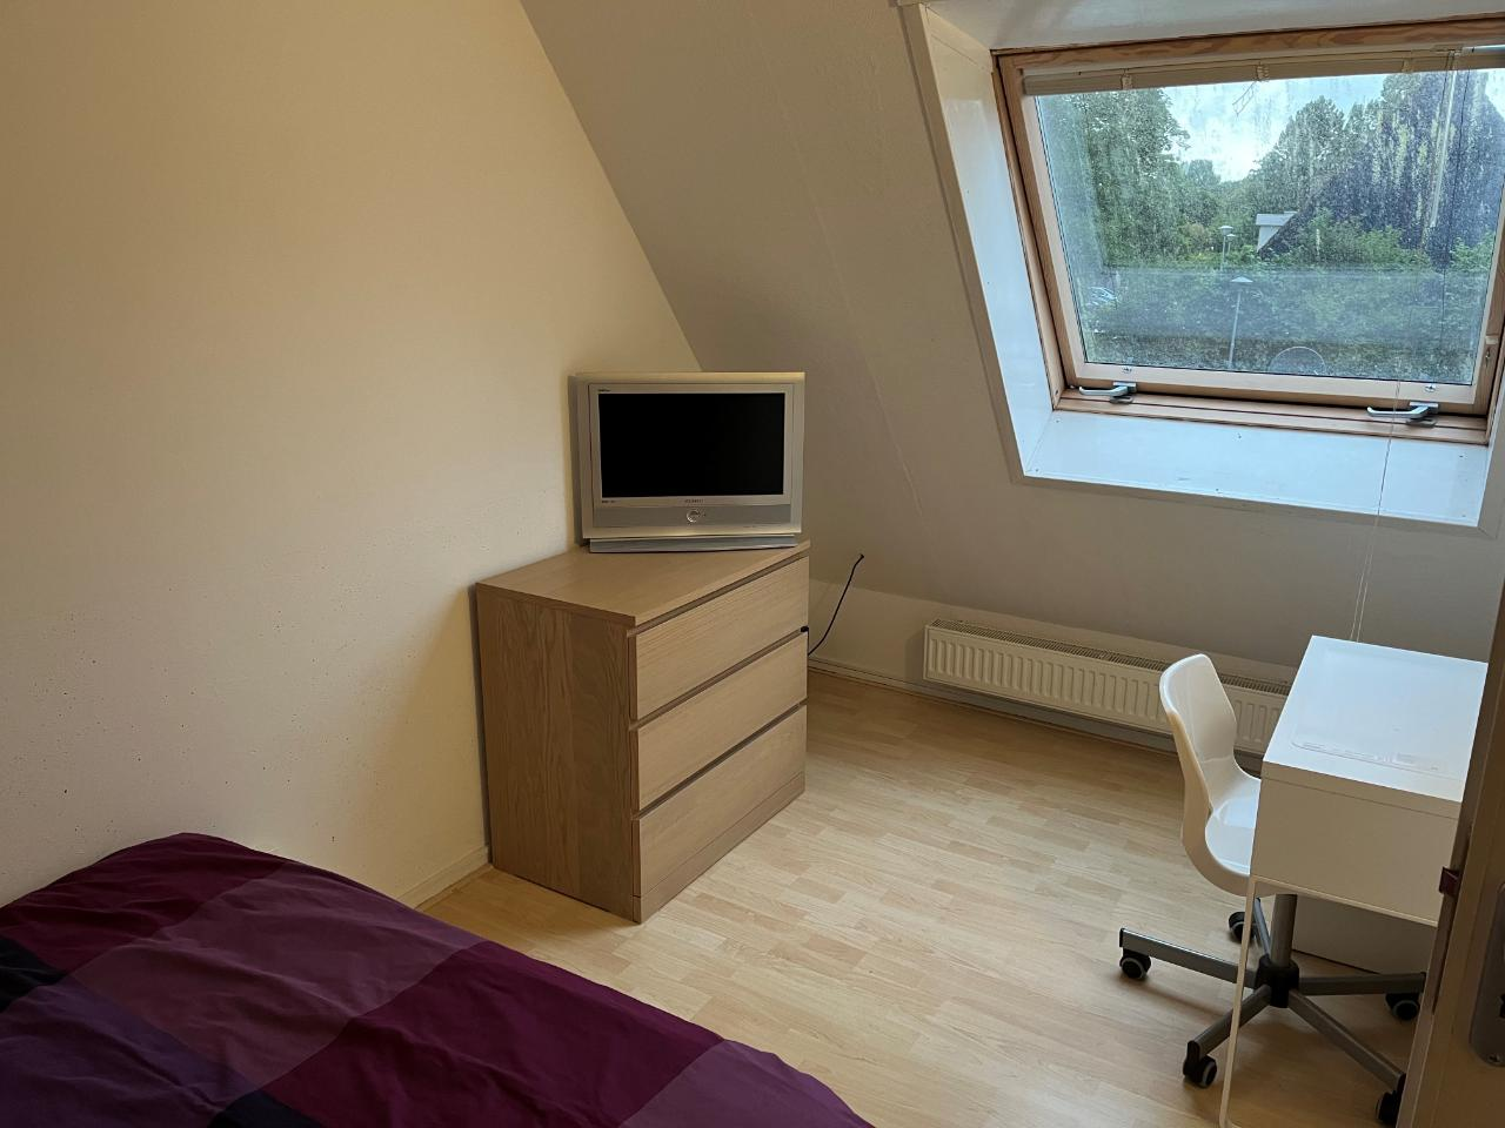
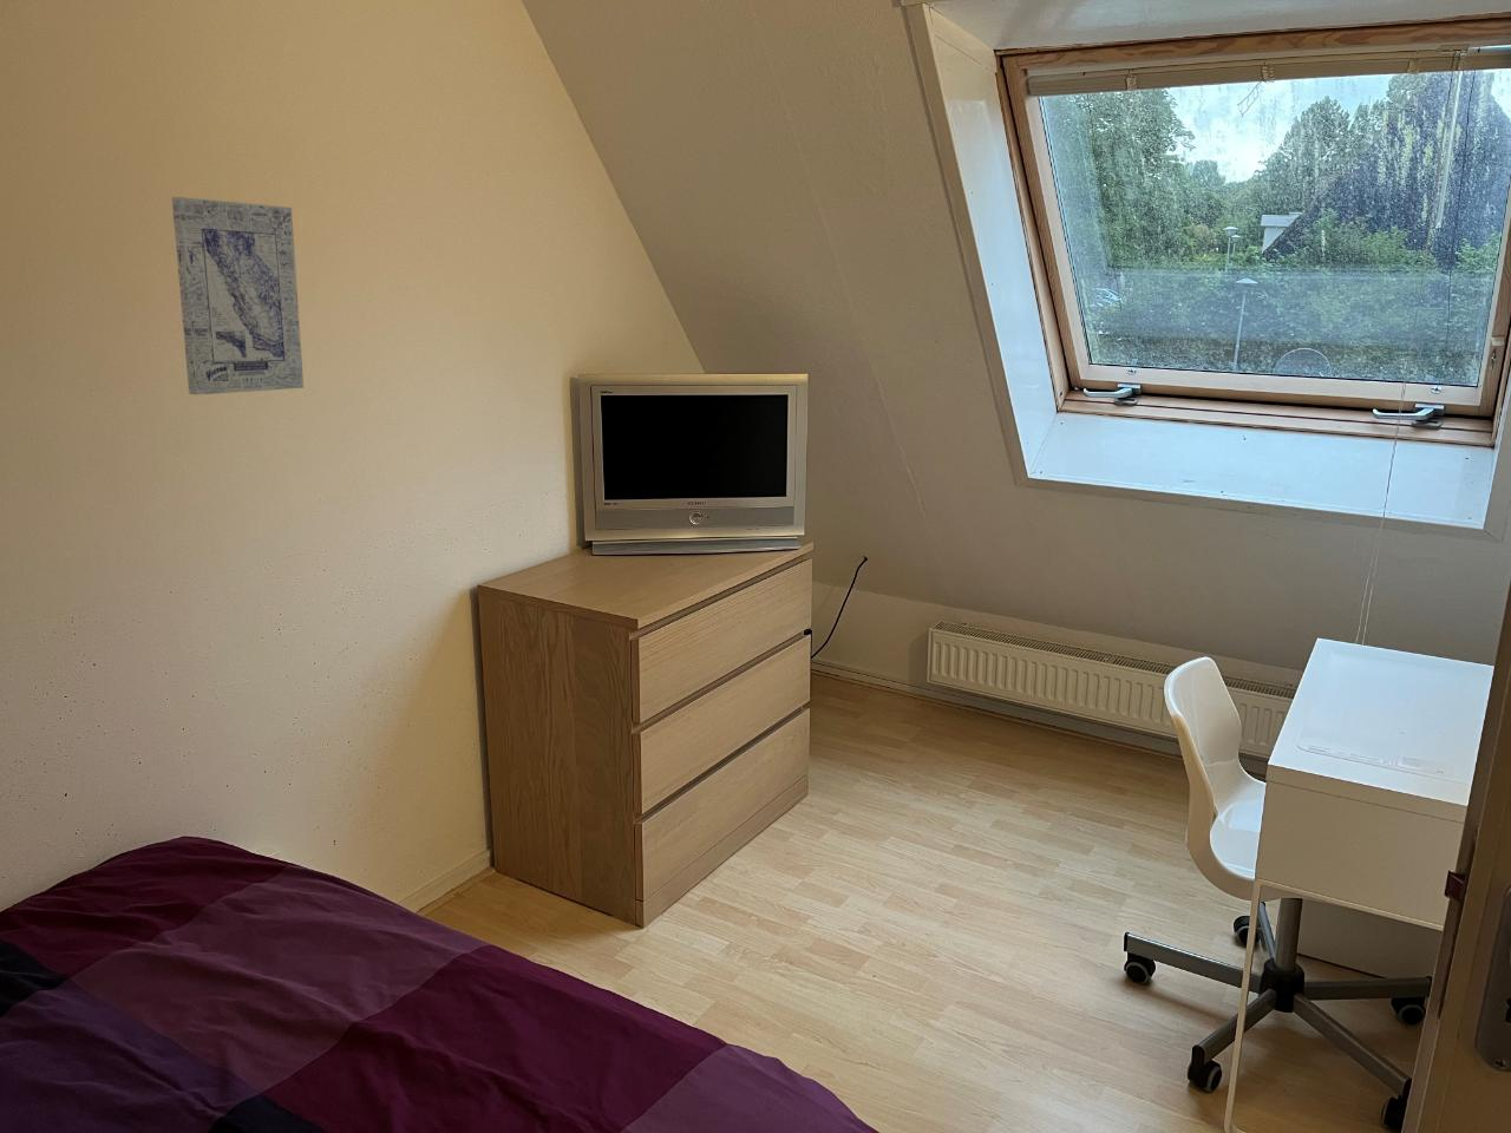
+ wall art [170,196,305,395]
